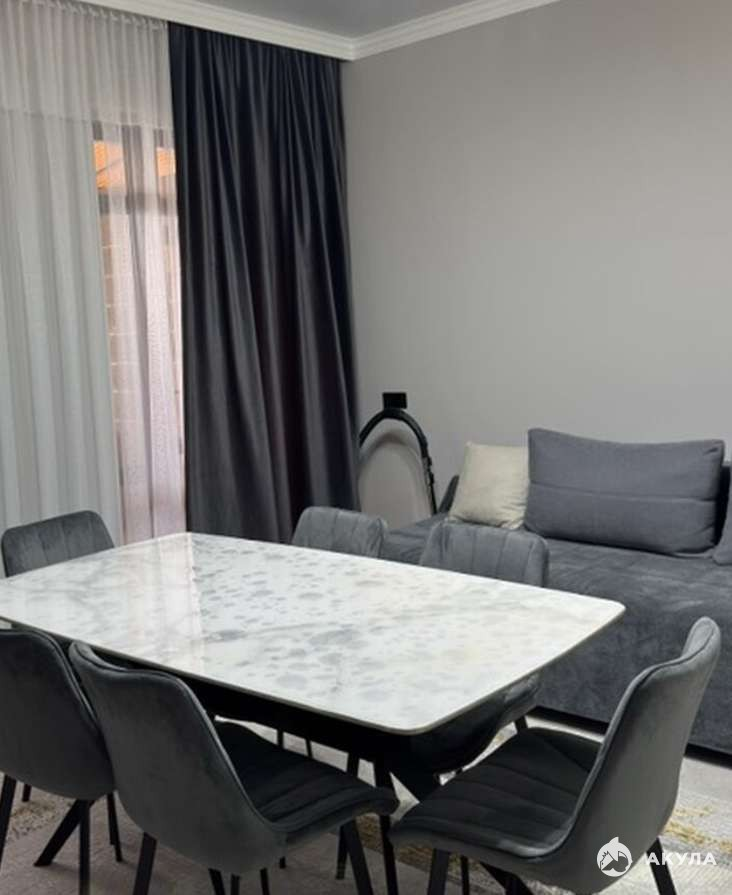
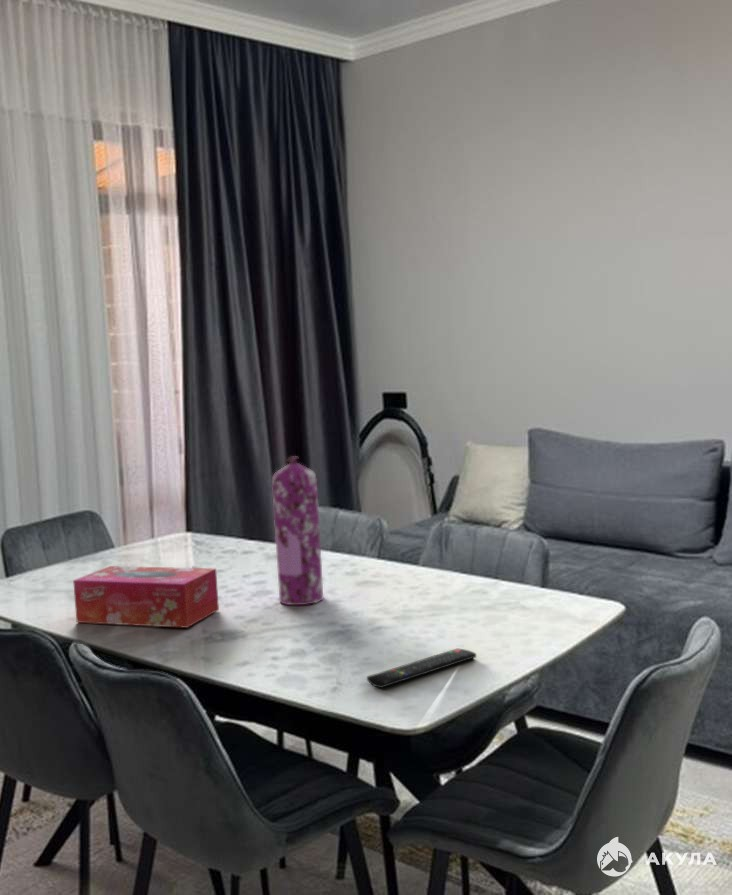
+ gas cylinder [271,455,324,607]
+ remote control [366,647,477,689]
+ tissue box [72,565,220,629]
